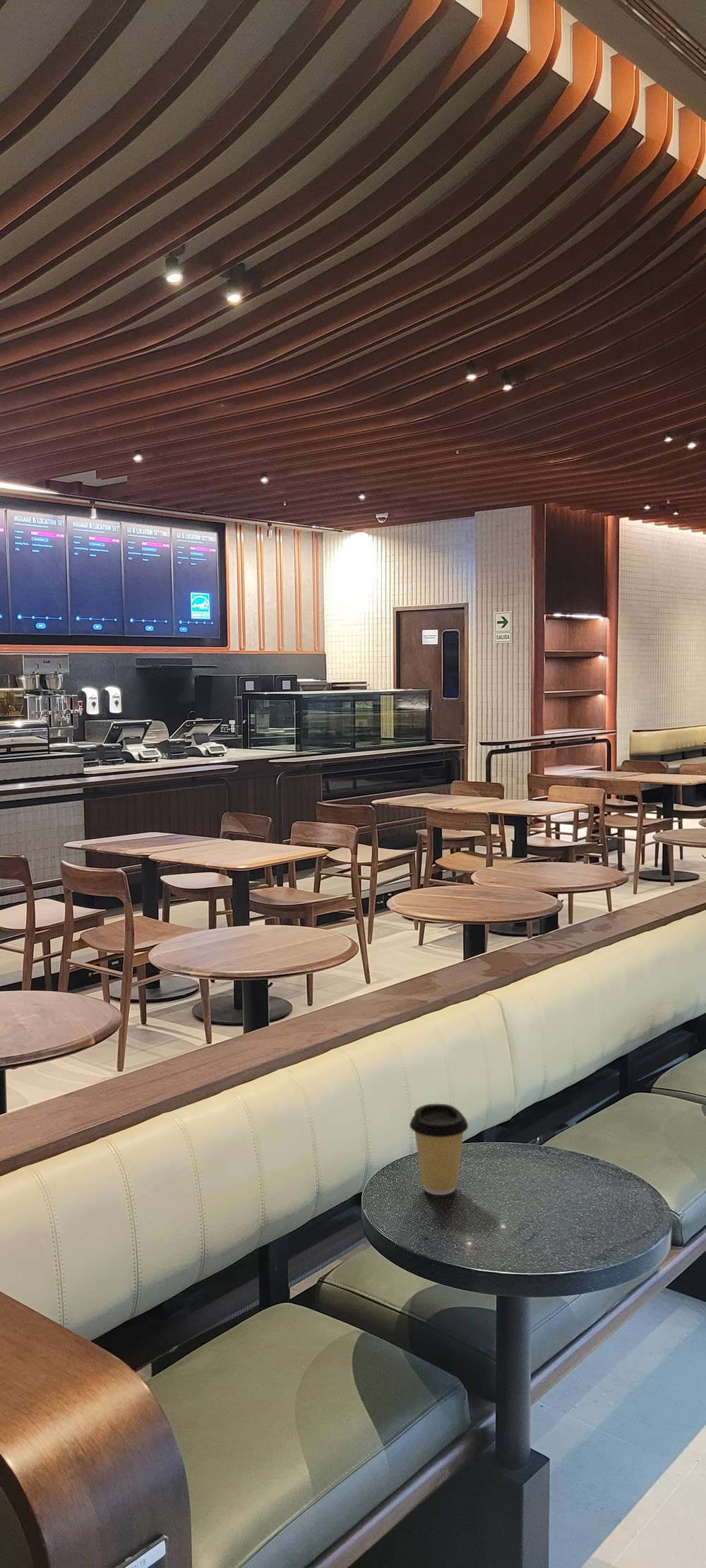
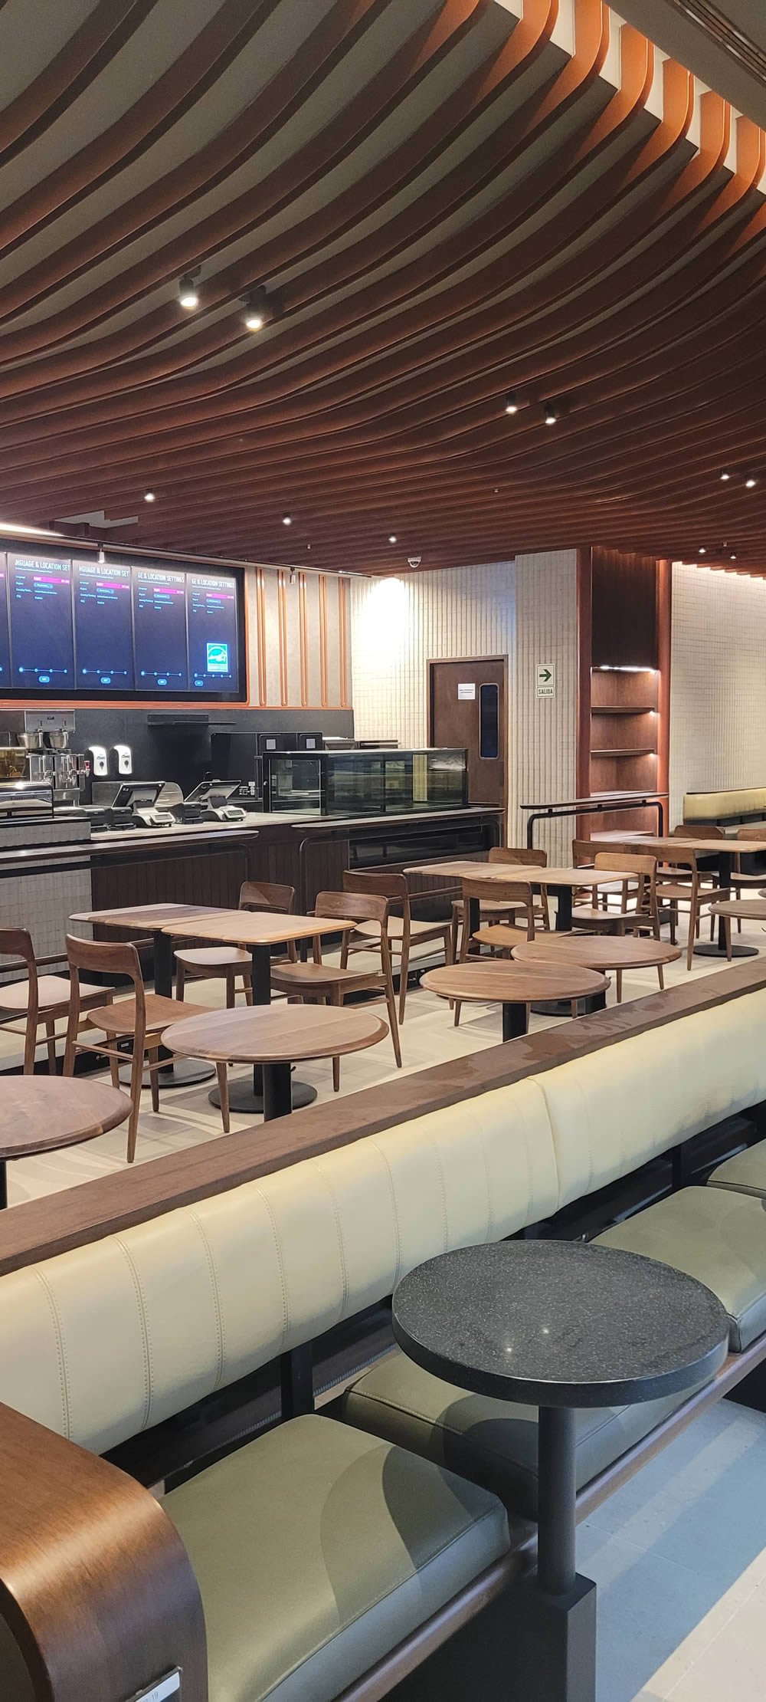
- coffee cup [409,1103,469,1196]
